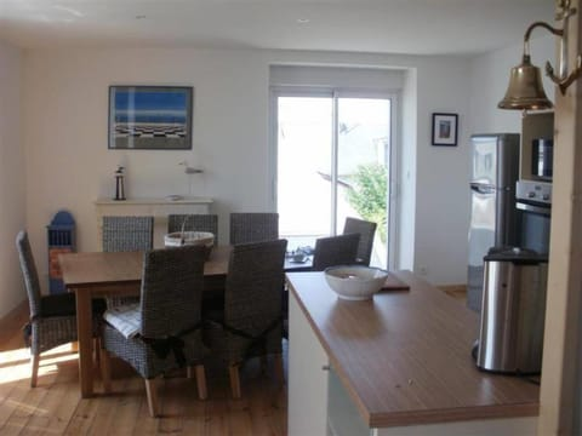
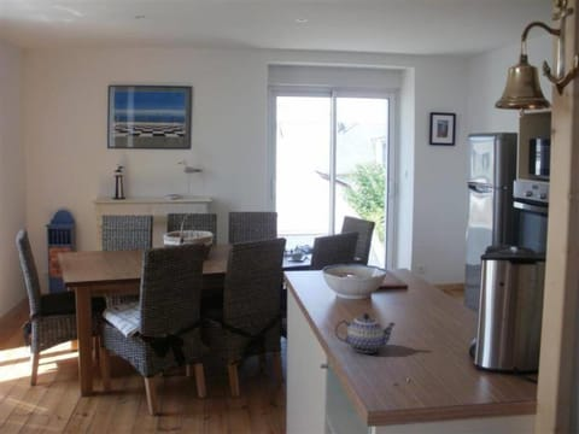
+ teapot [333,312,397,354]
